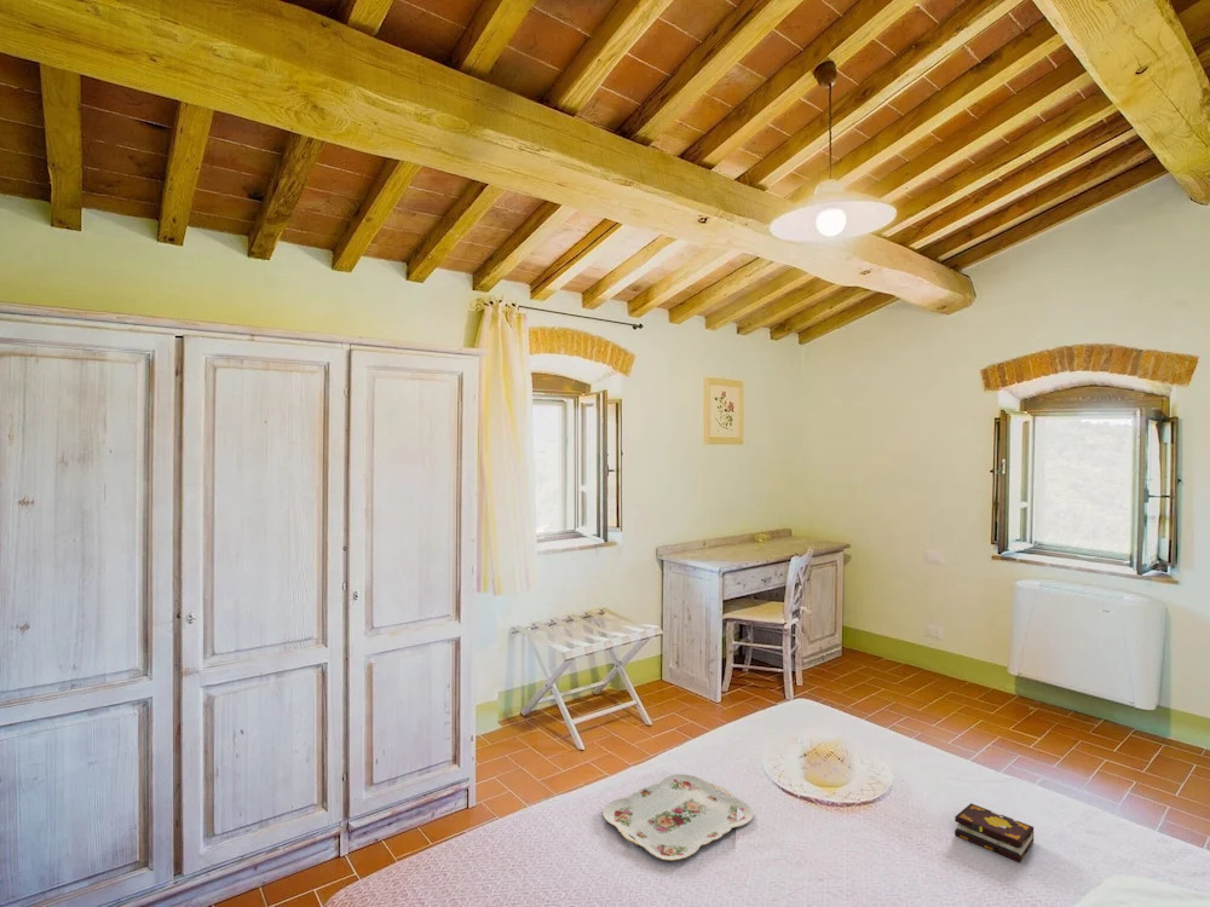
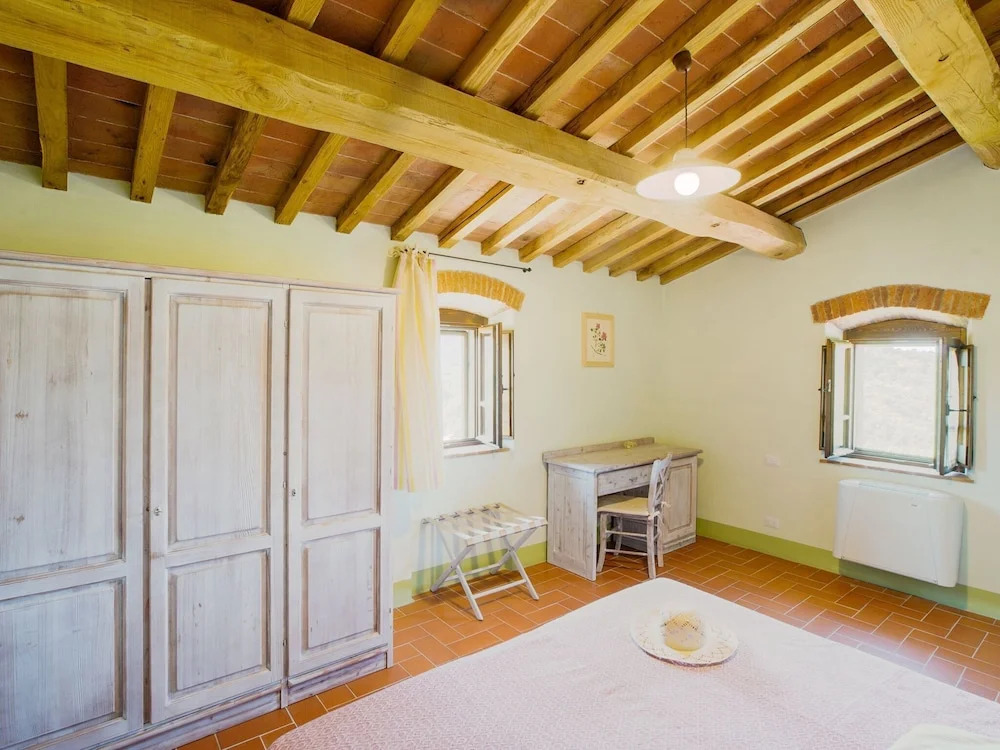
- serving tray [601,773,755,862]
- book [953,802,1035,863]
